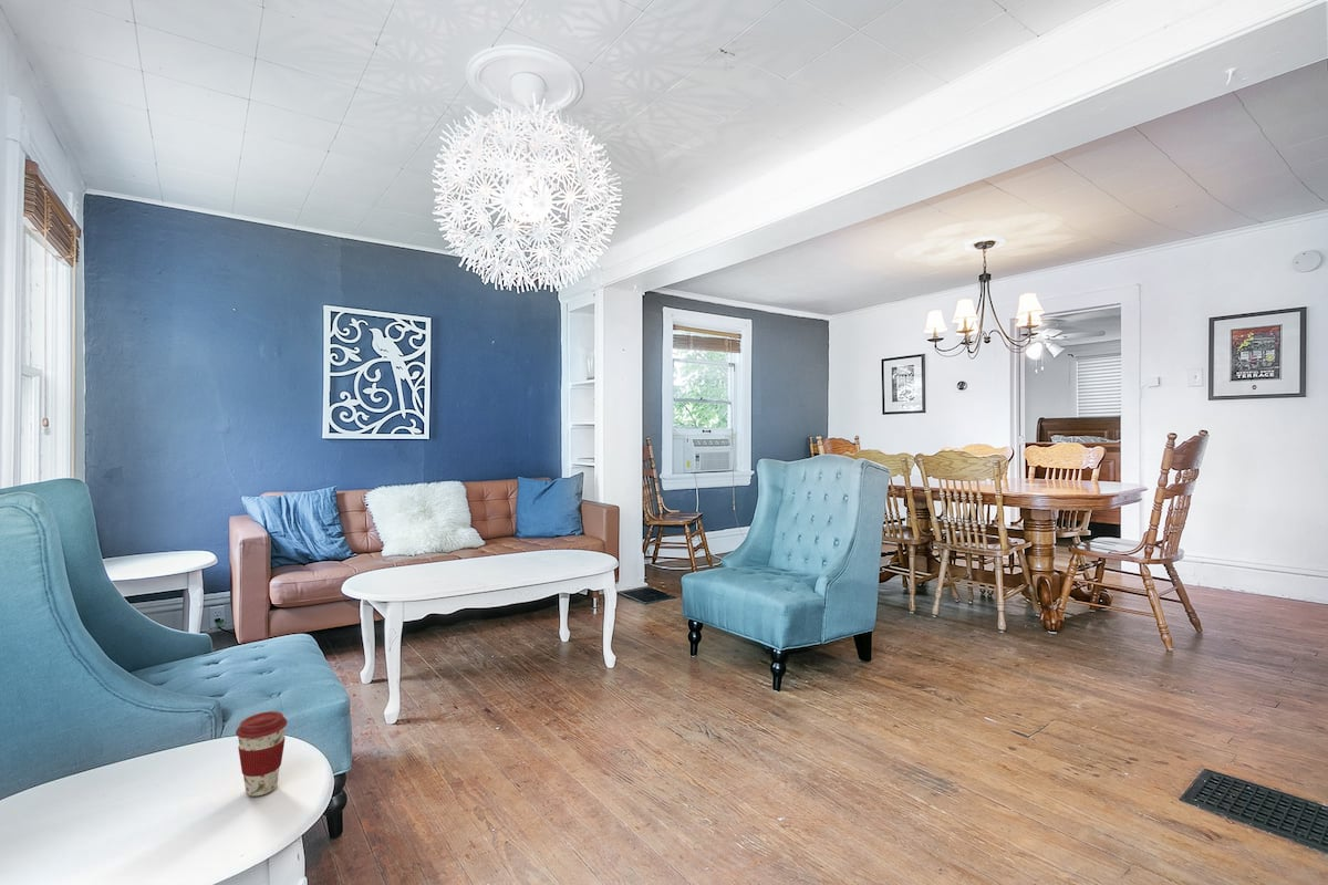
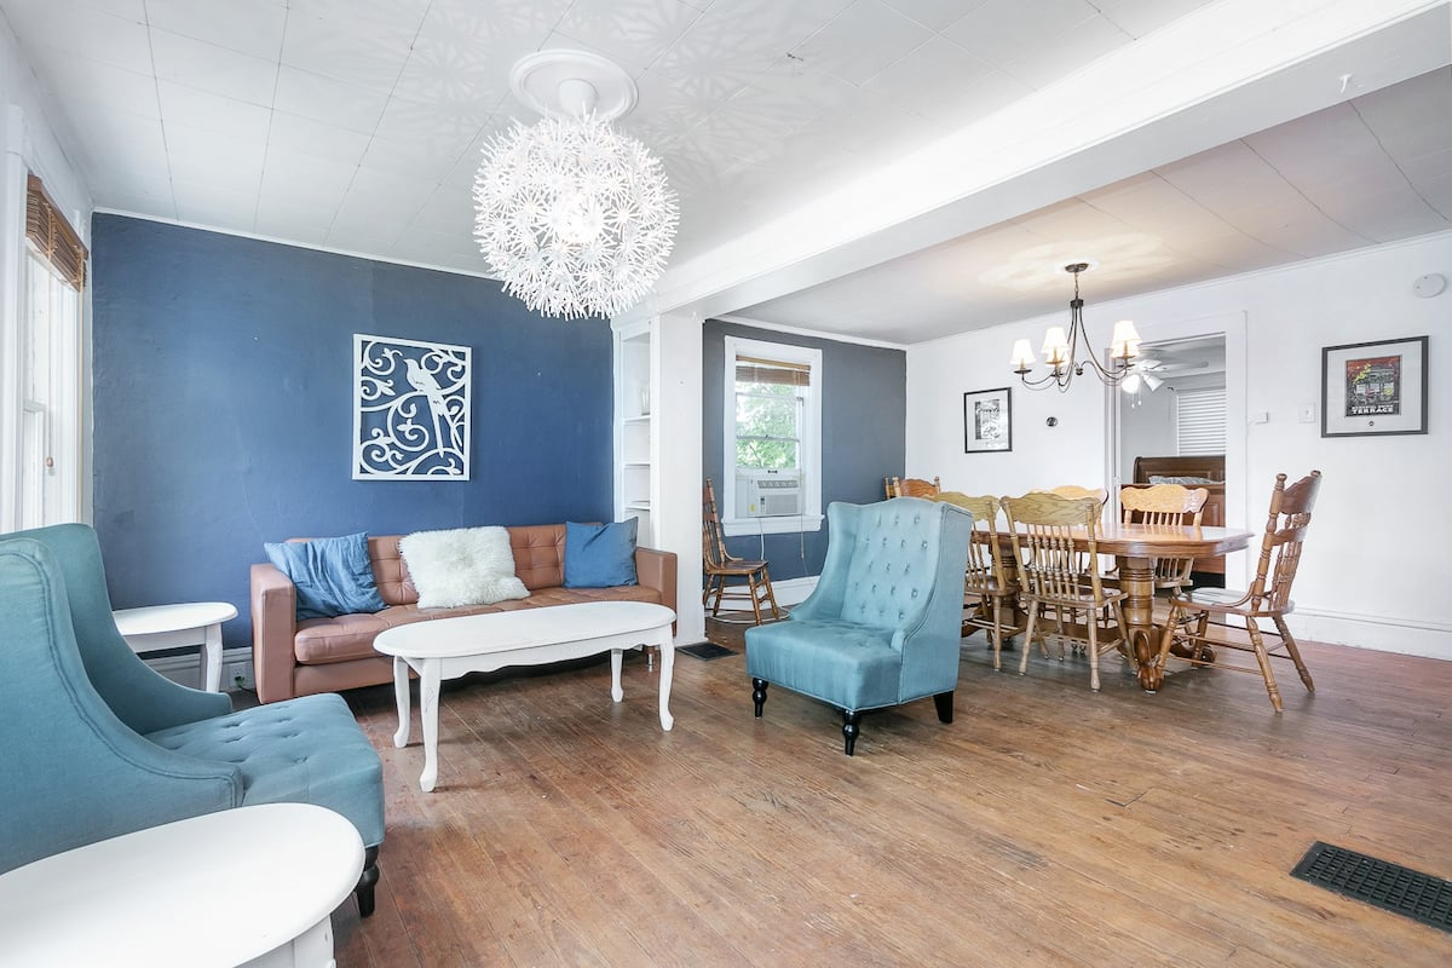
- coffee cup [235,710,289,798]
